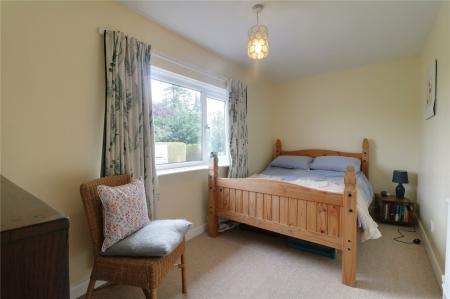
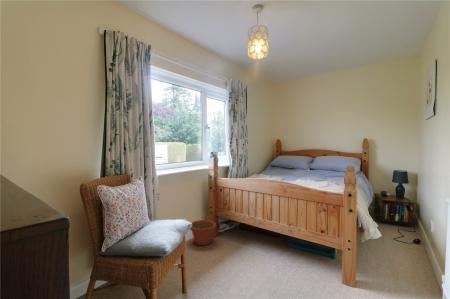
+ plant pot [189,219,217,246]
